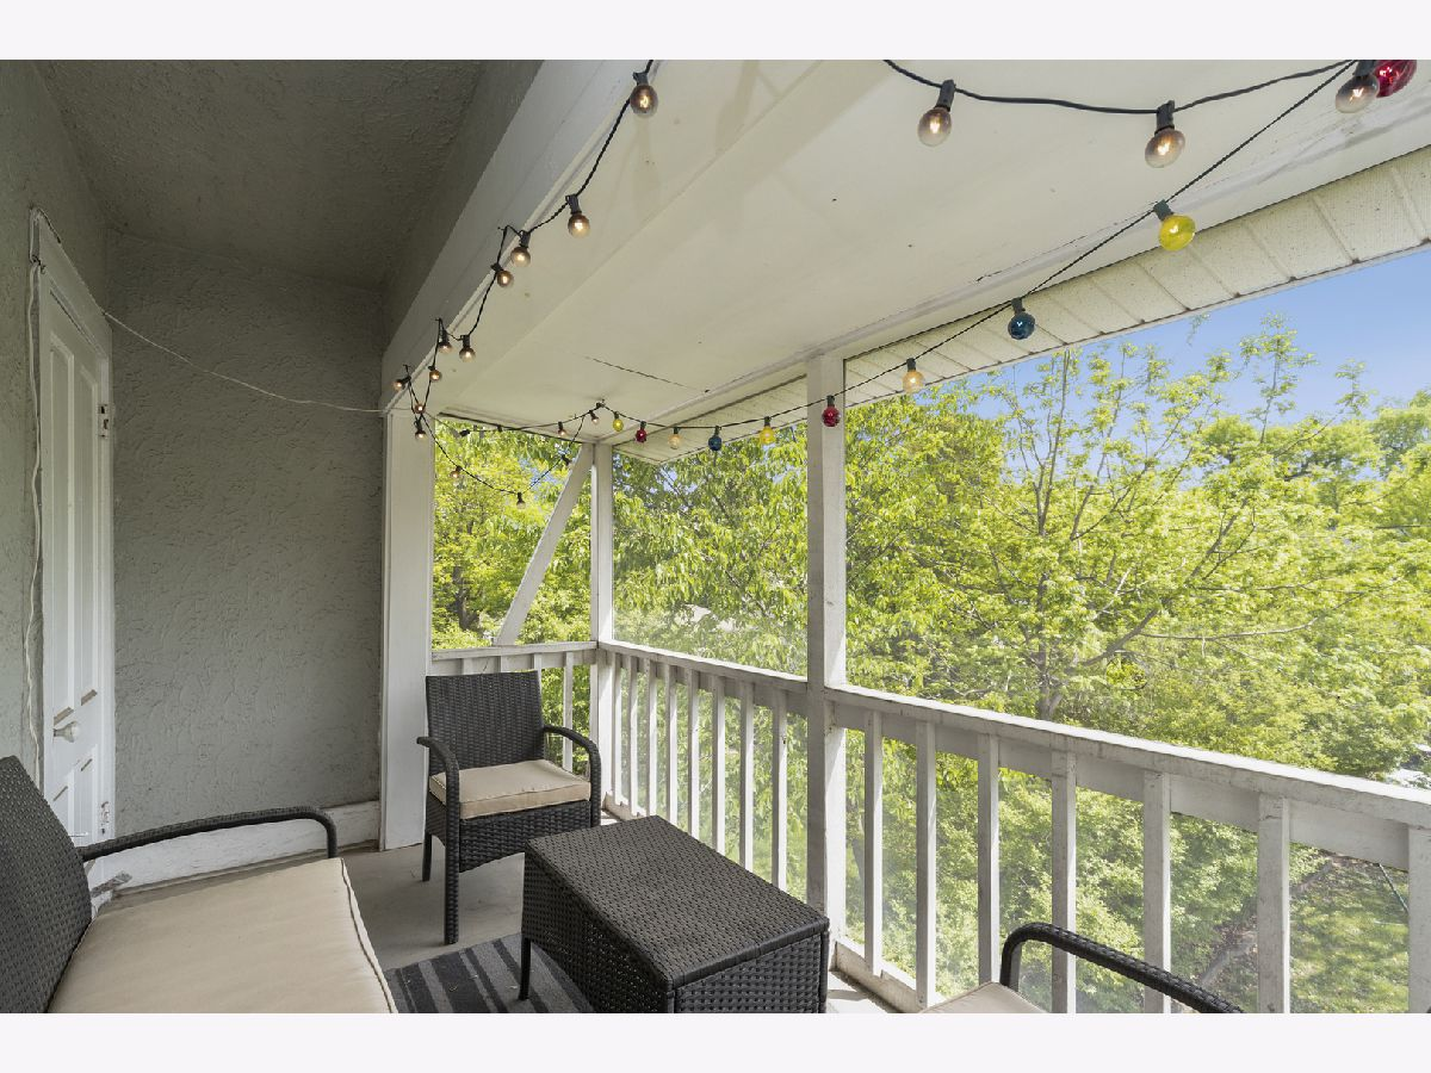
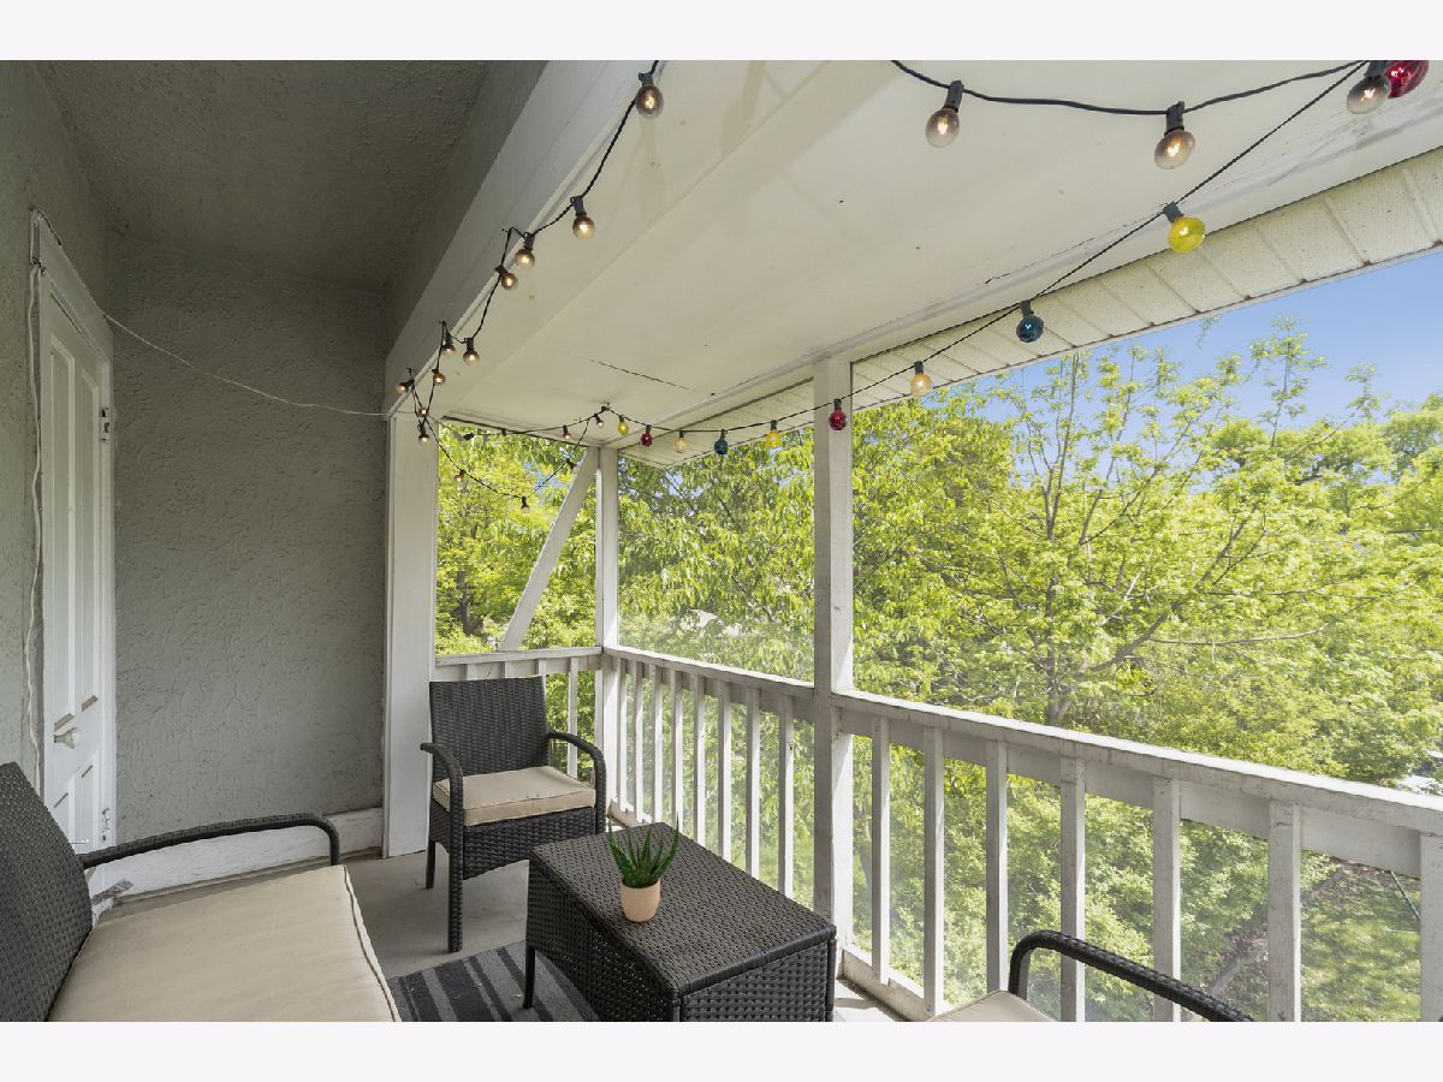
+ potted plant [604,810,681,923]
